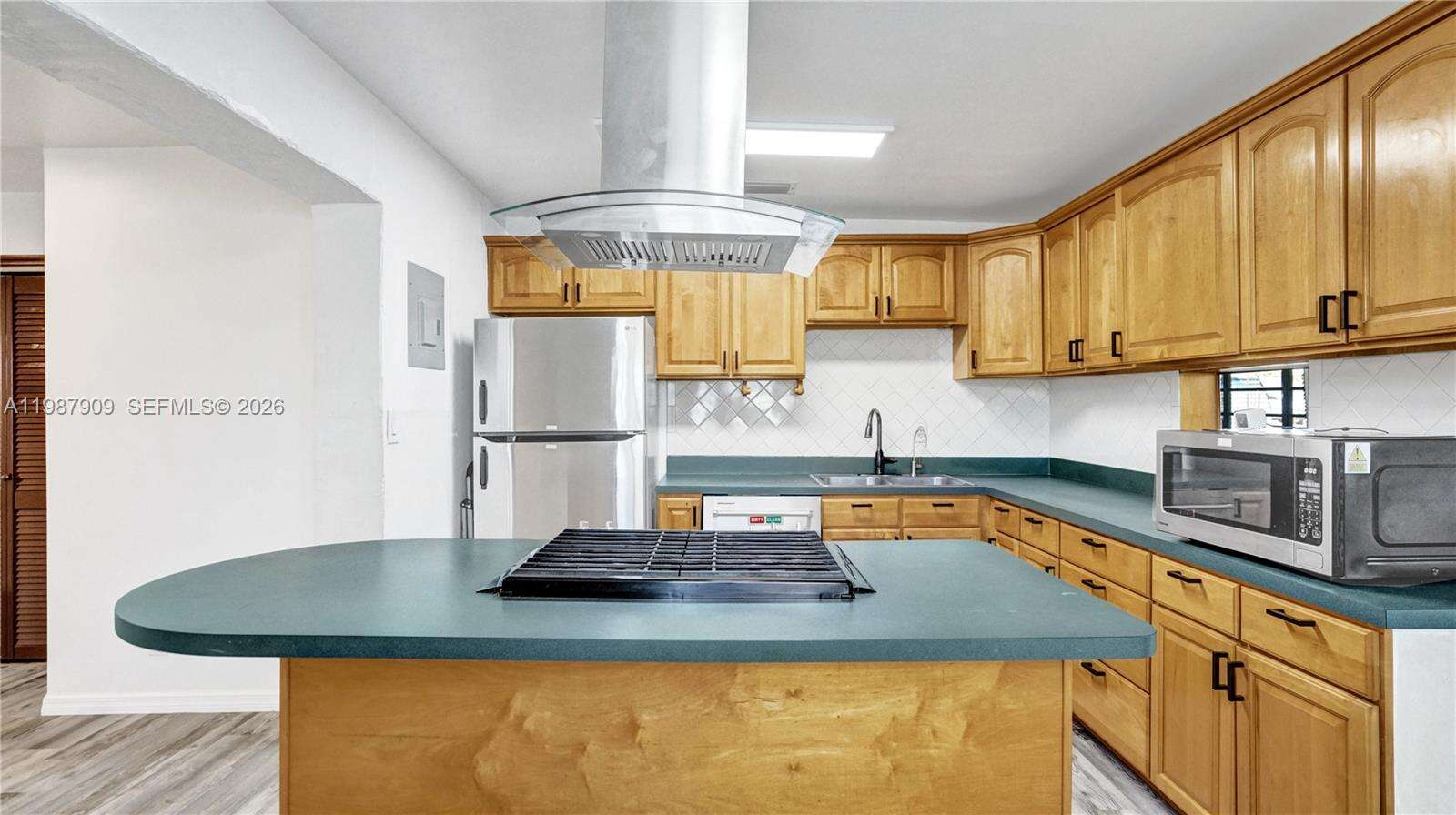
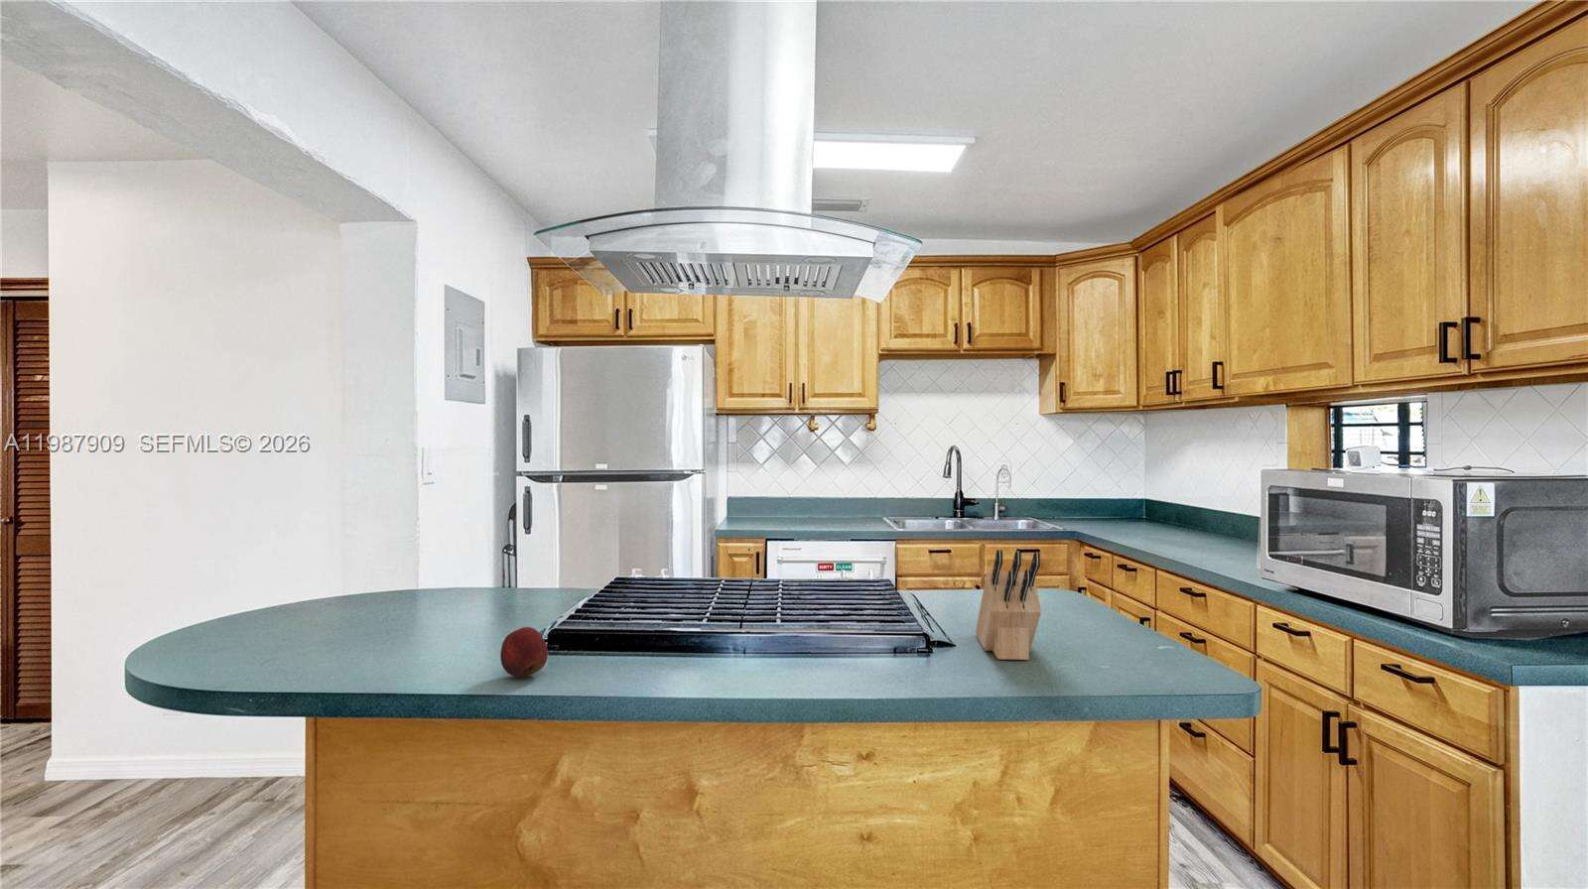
+ apple [500,626,549,678]
+ knife block [975,549,1042,661]
